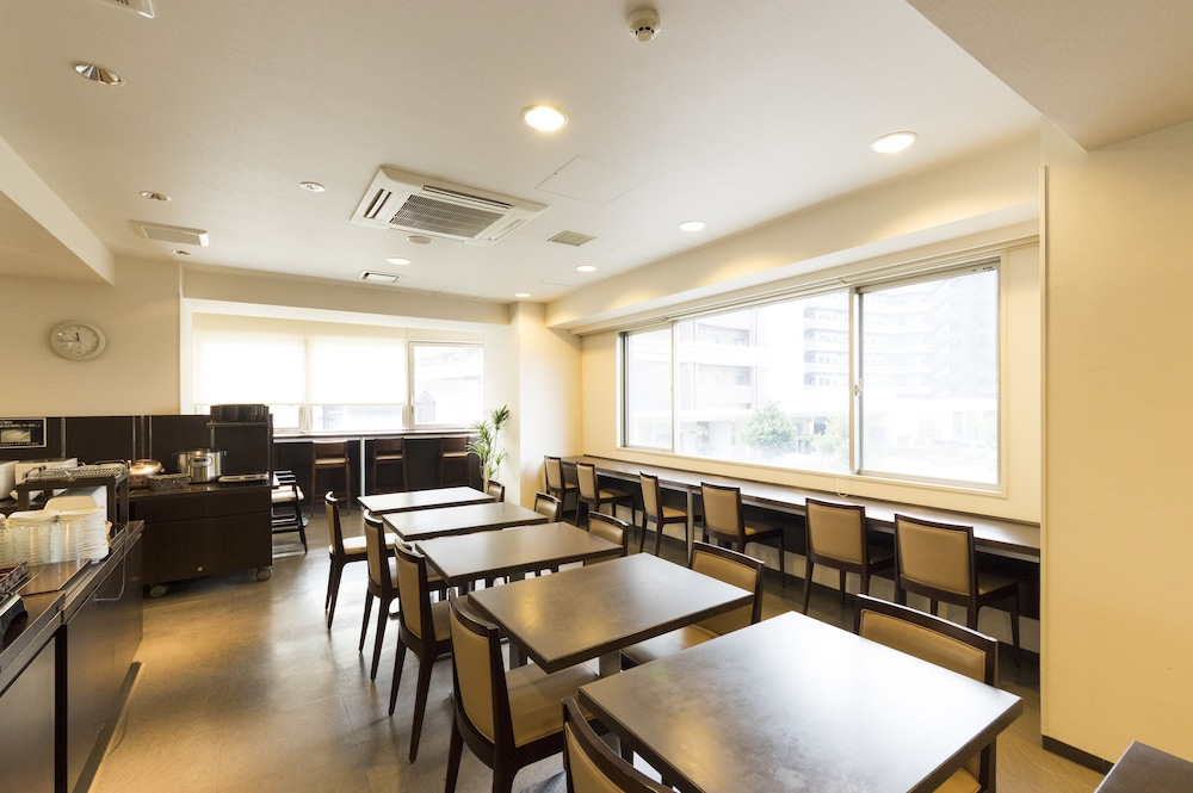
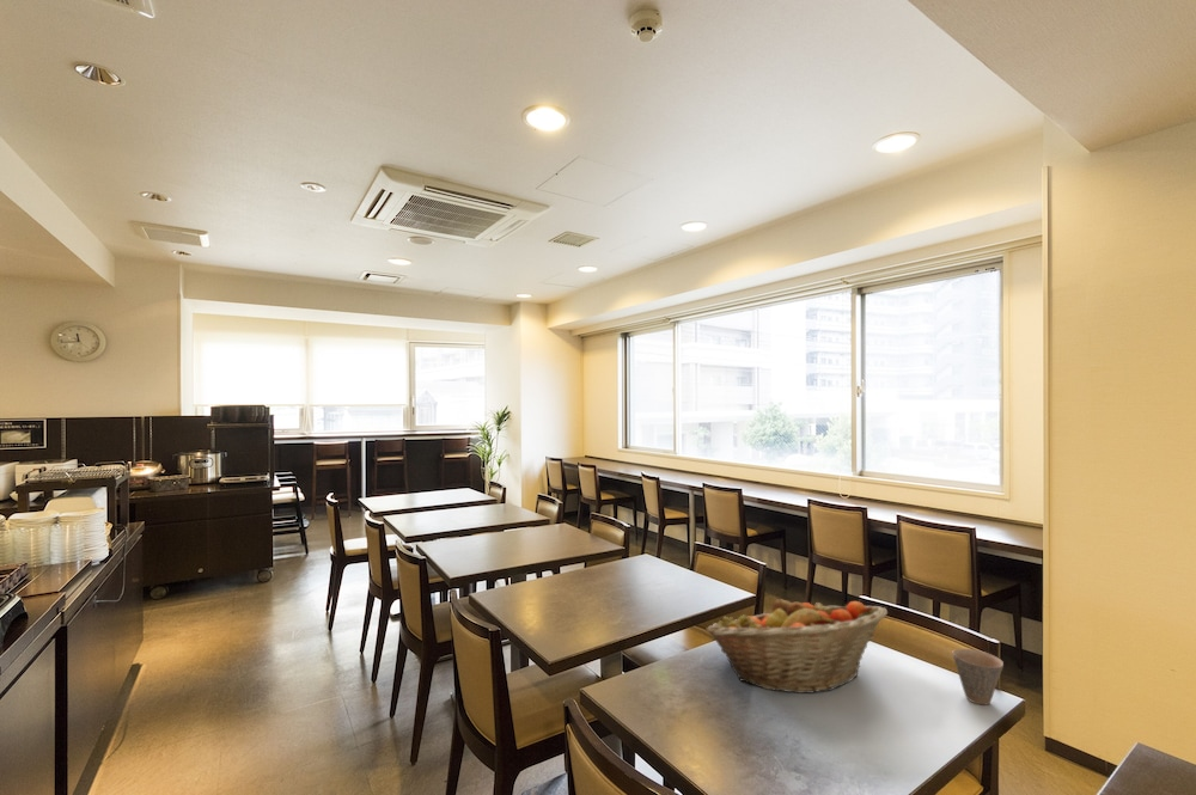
+ fruit basket [704,597,889,695]
+ cup [952,648,1005,707]
